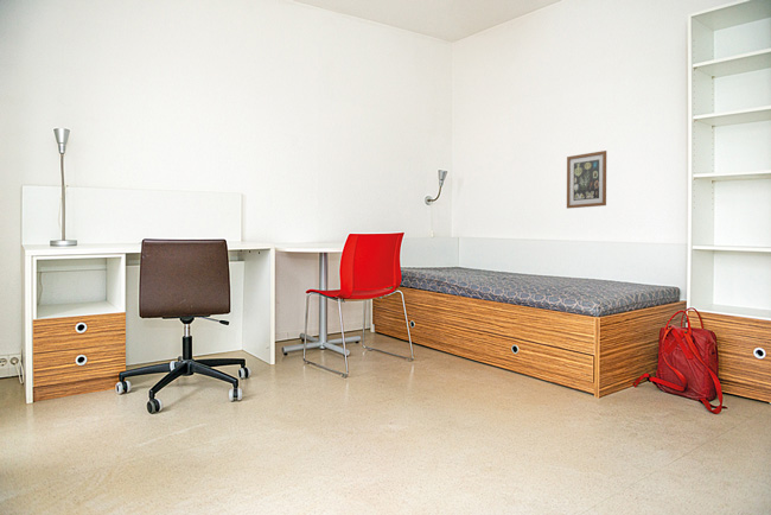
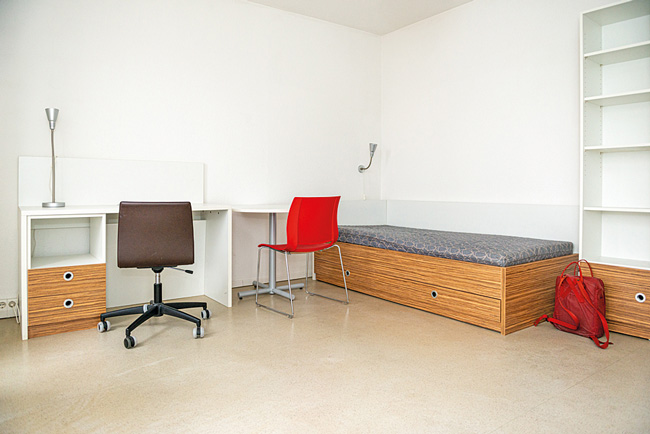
- wall art [566,150,607,209]
